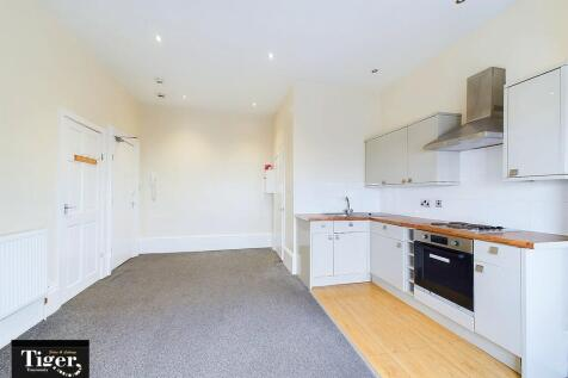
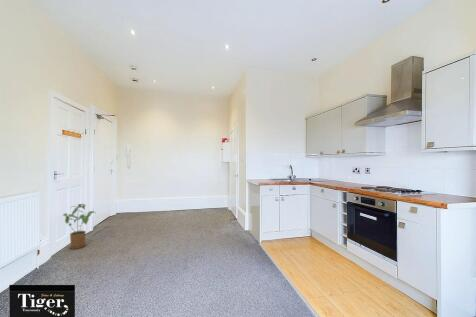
+ house plant [62,203,95,250]
